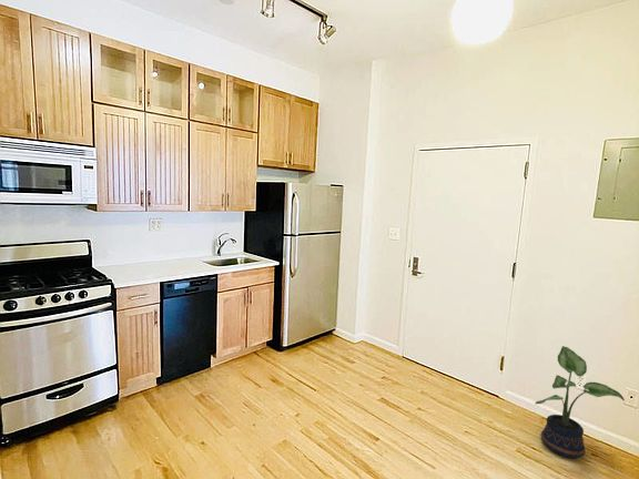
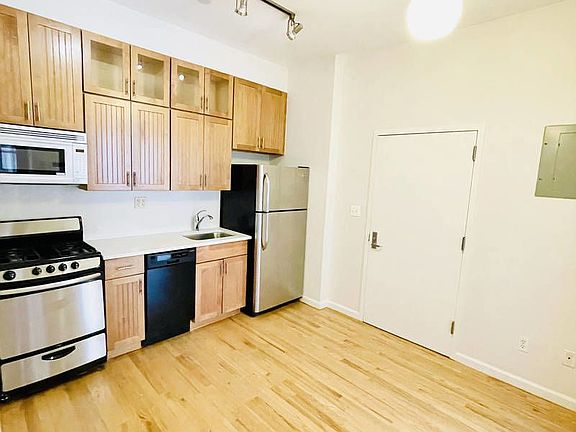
- potted plant [535,345,626,459]
